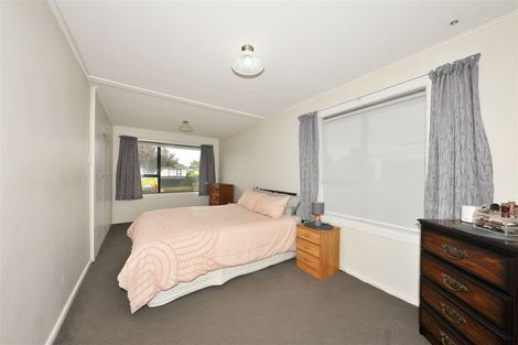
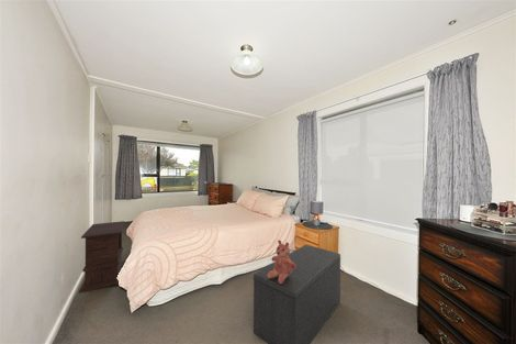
+ teddy bear [267,240,296,284]
+ bench [253,244,341,344]
+ side table [77,220,126,295]
